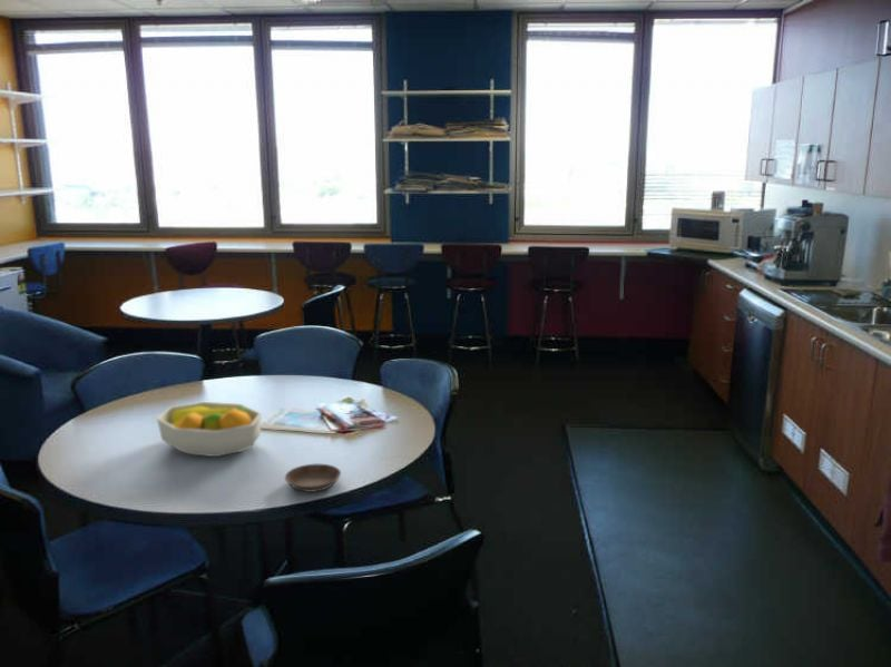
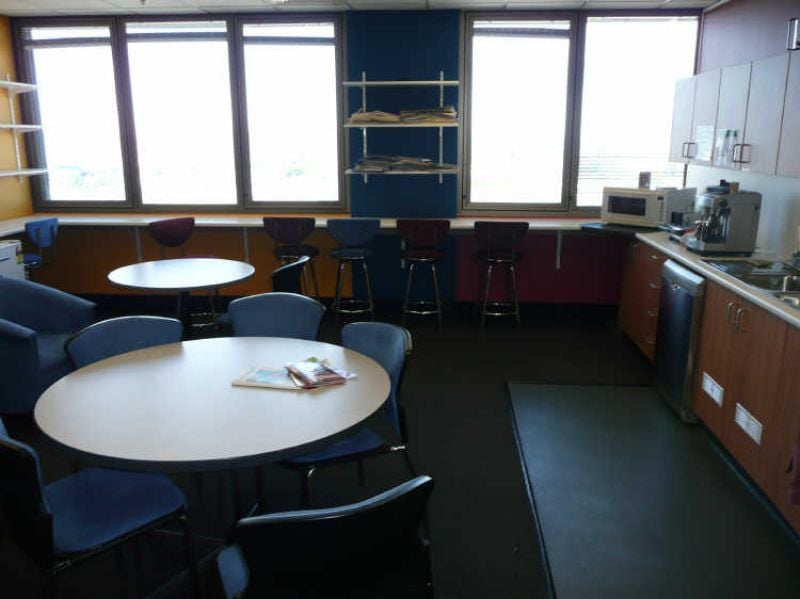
- saucer [284,463,342,493]
- fruit bowl [156,401,263,458]
